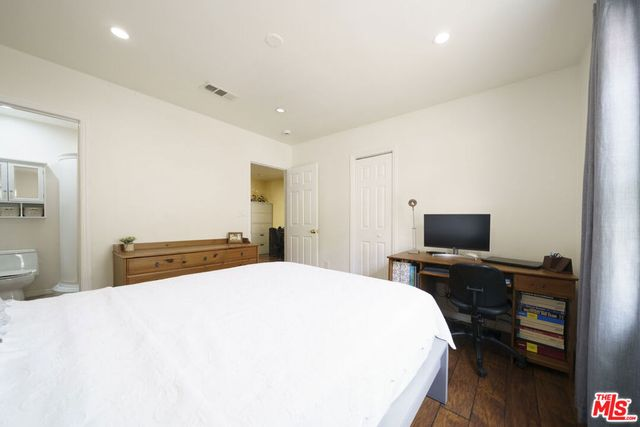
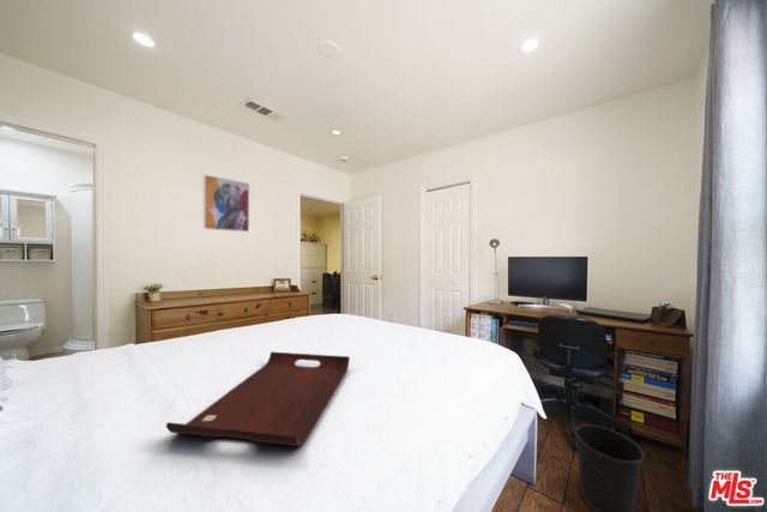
+ wall art [203,173,250,233]
+ serving tray [165,350,351,447]
+ wastebasket [574,423,646,512]
